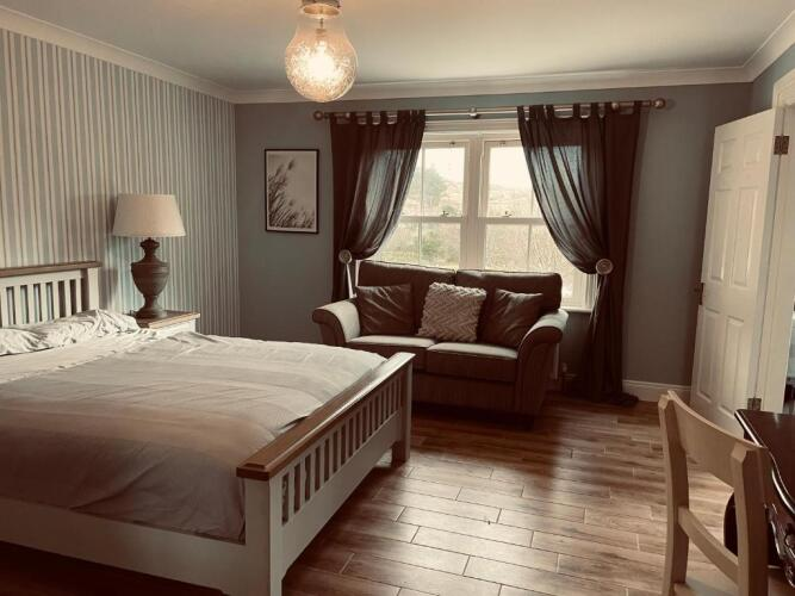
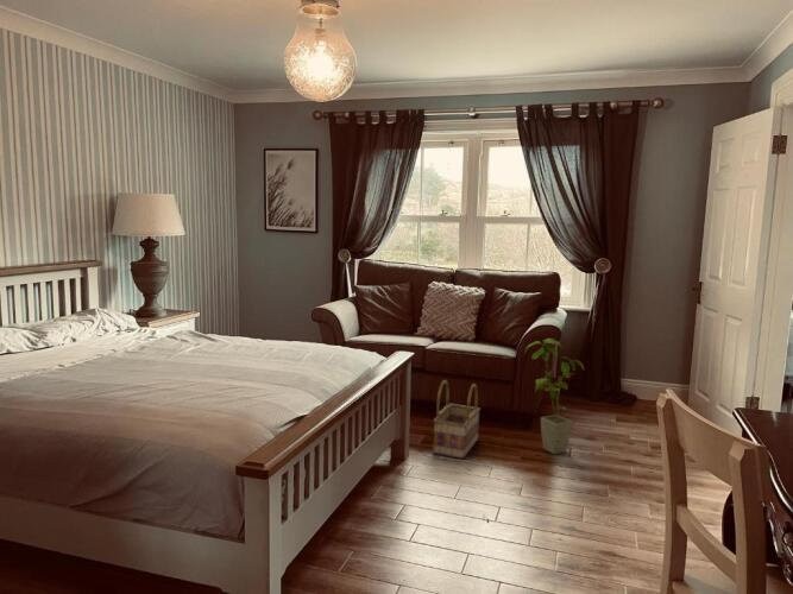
+ basket [432,379,482,460]
+ house plant [523,337,585,455]
